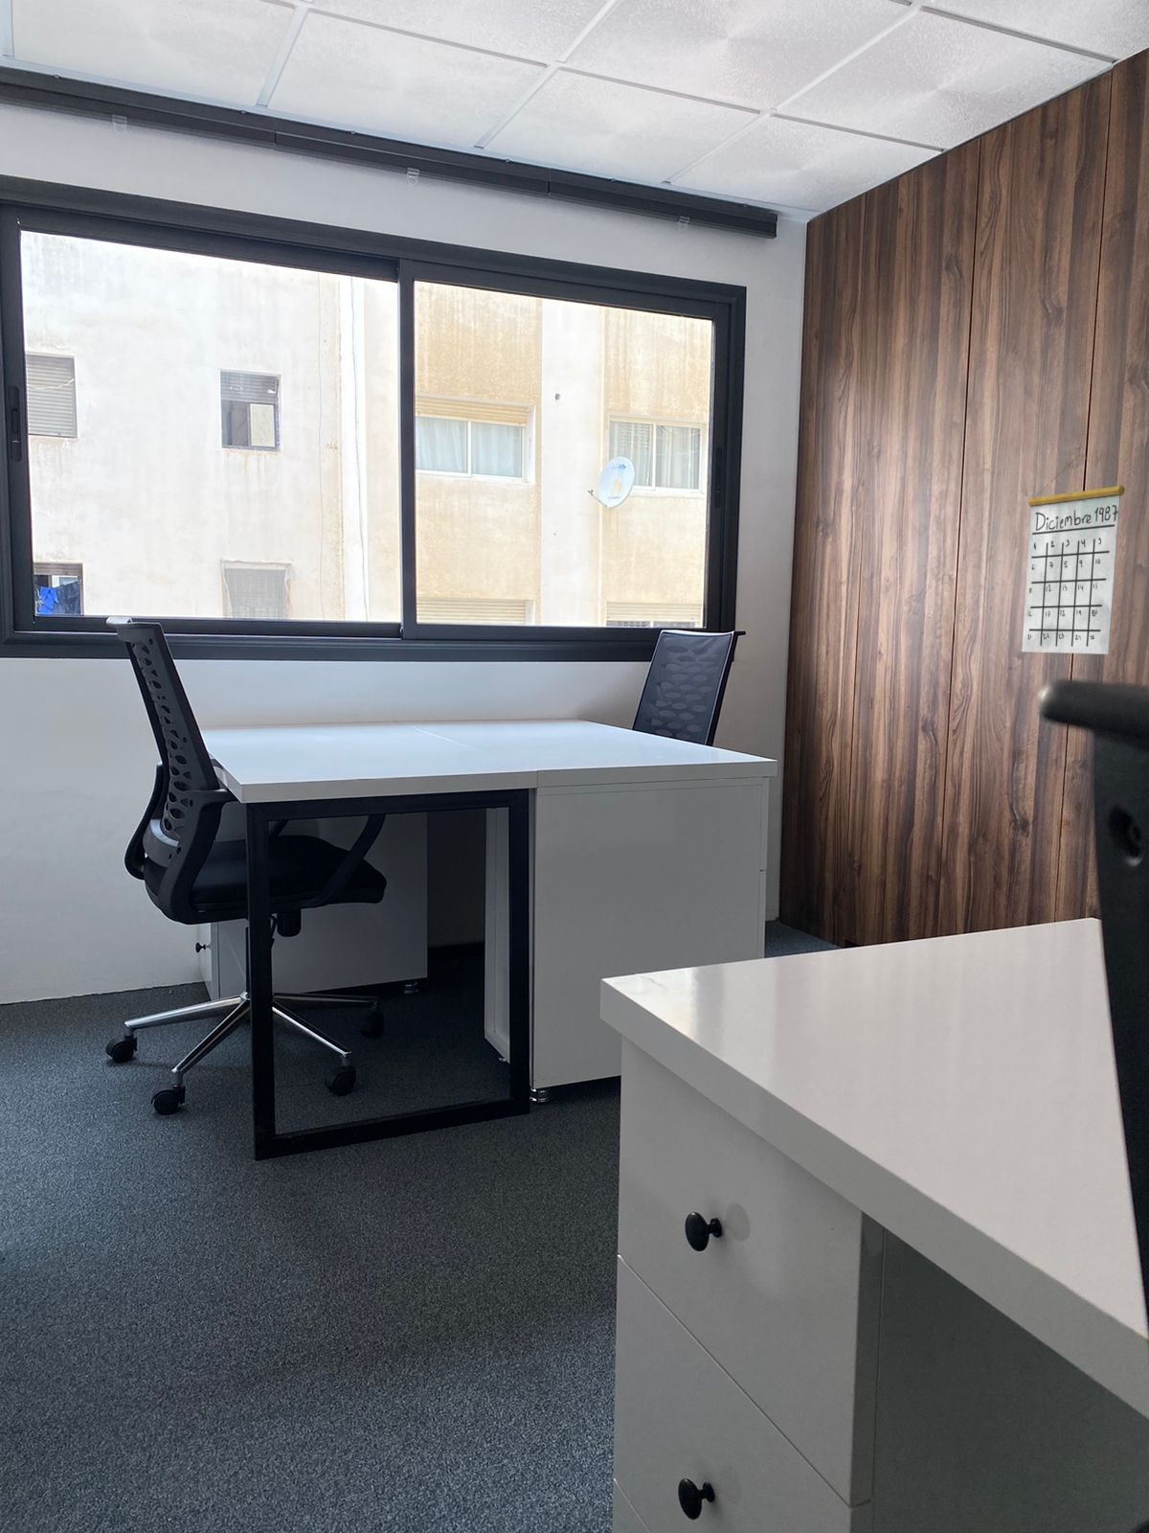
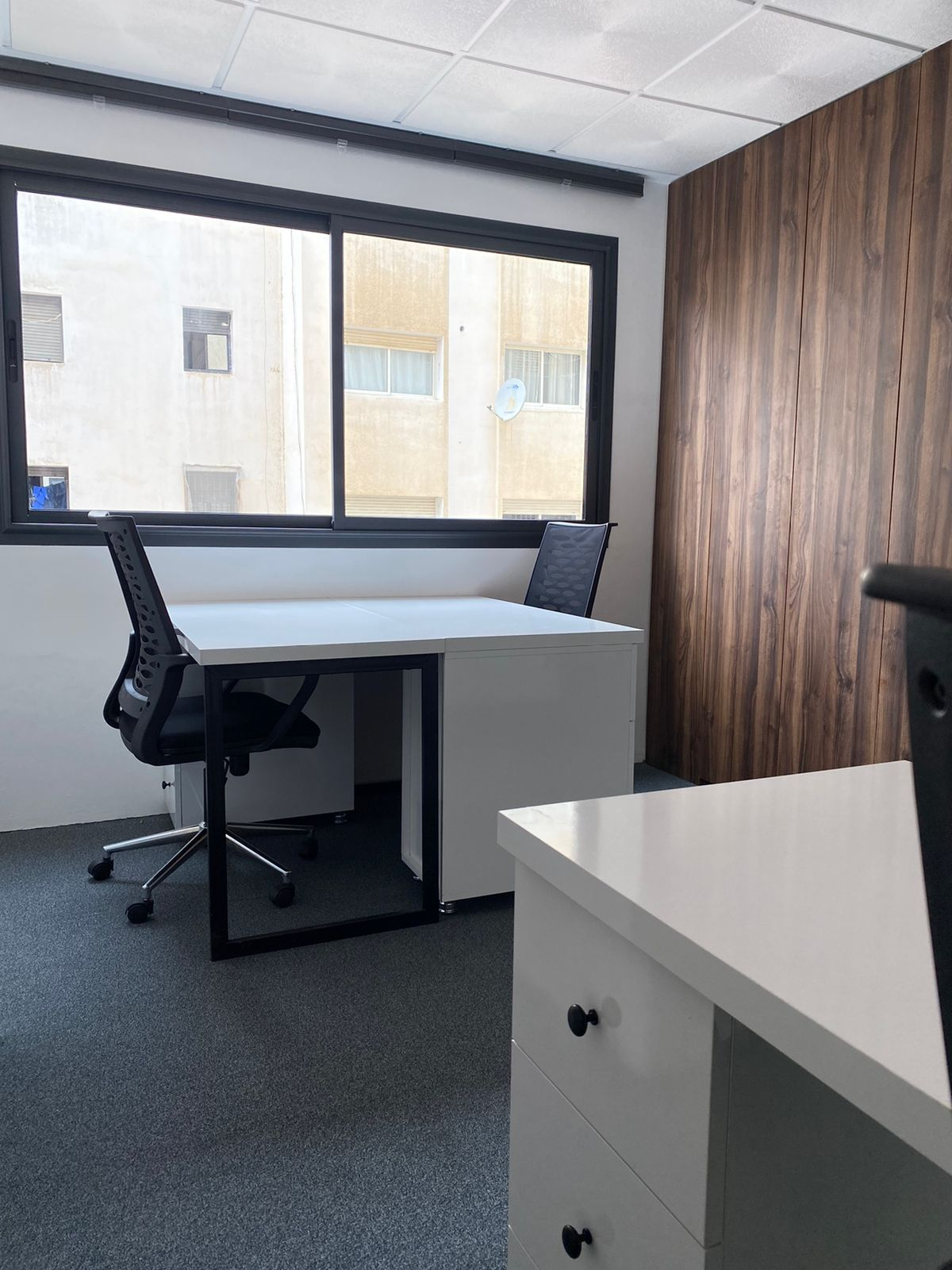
- calendar [1021,453,1126,655]
